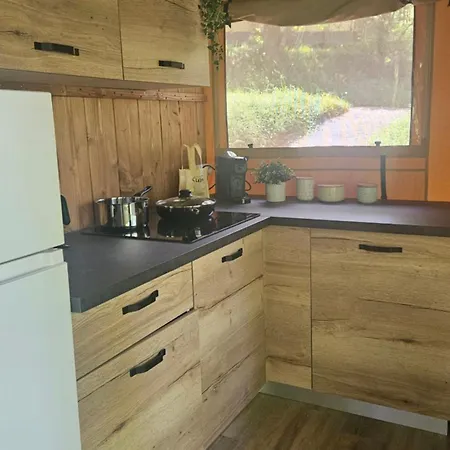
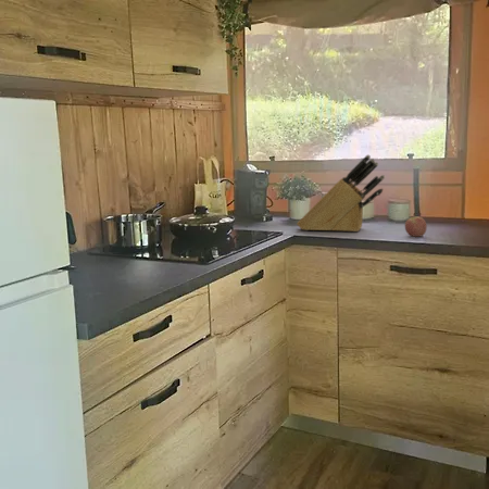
+ apple [404,215,428,238]
+ knife block [296,153,386,233]
